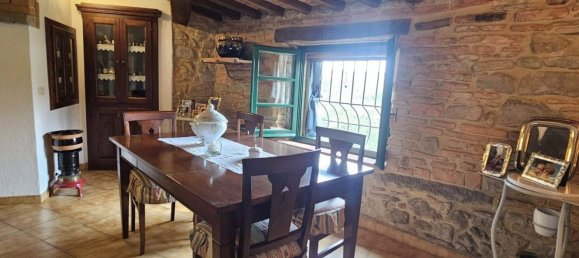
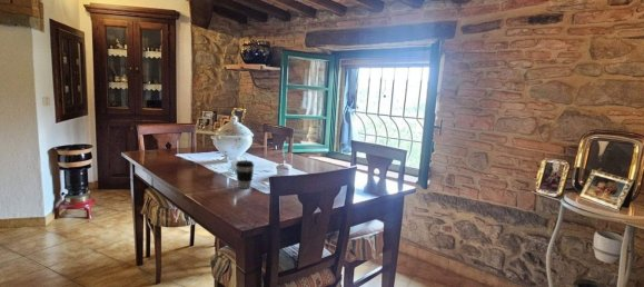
+ coffee cup [235,159,255,189]
